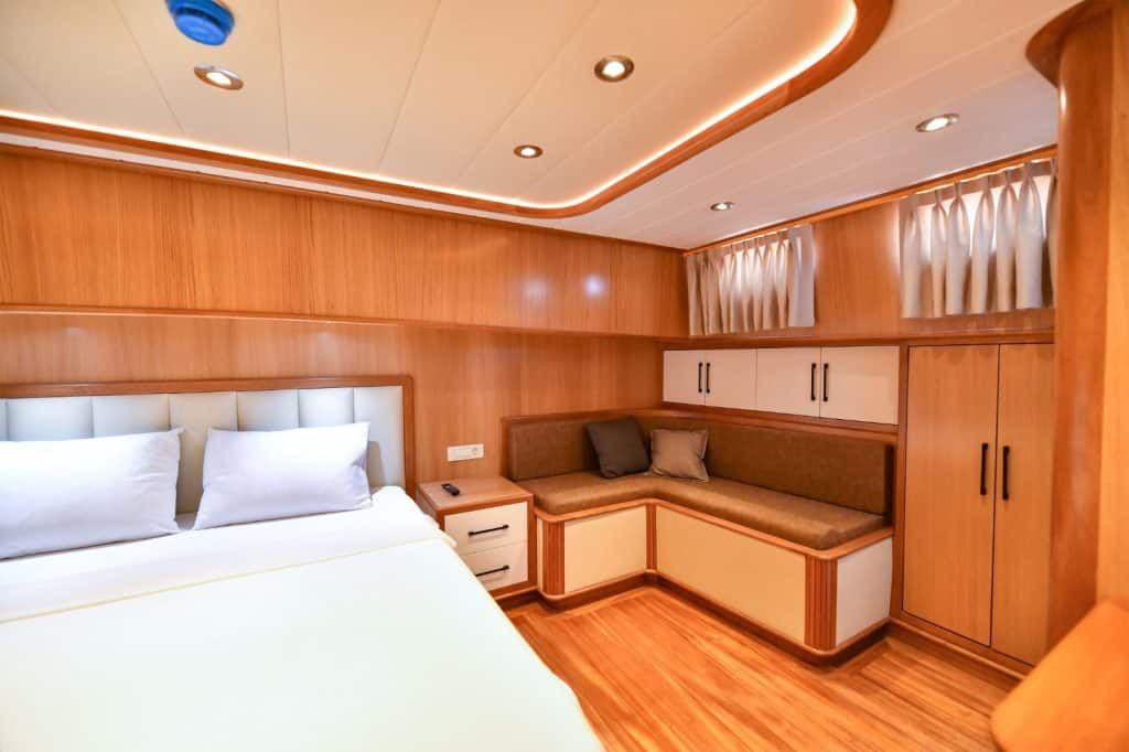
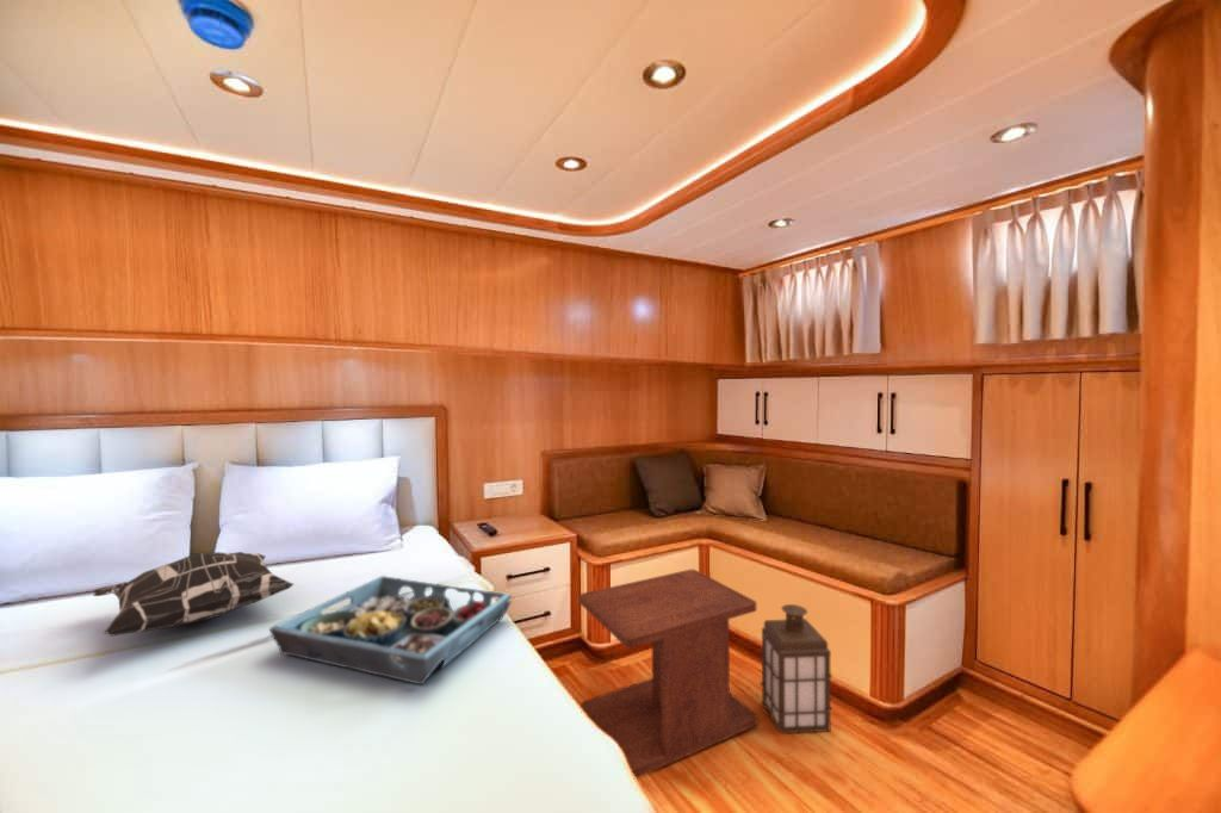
+ serving tray [268,575,514,687]
+ lantern [758,603,833,734]
+ decorative pillow [92,551,296,637]
+ side table [578,569,758,778]
